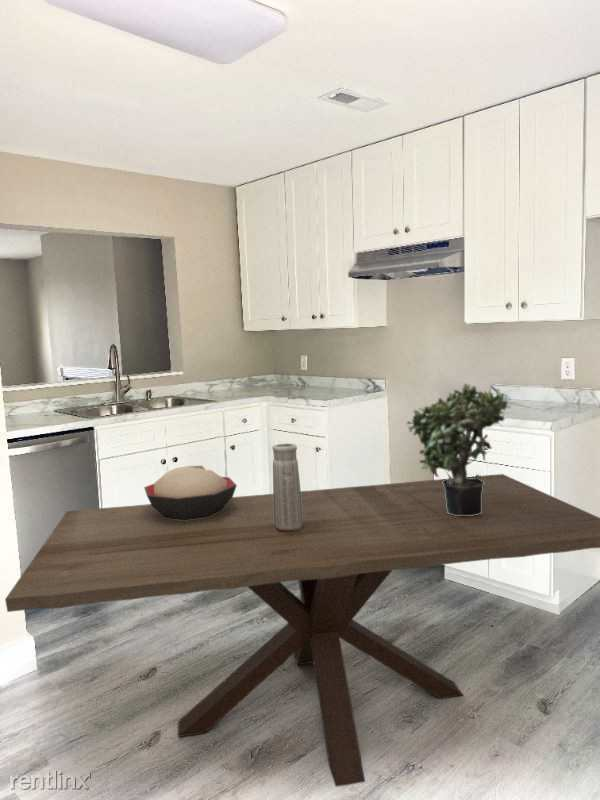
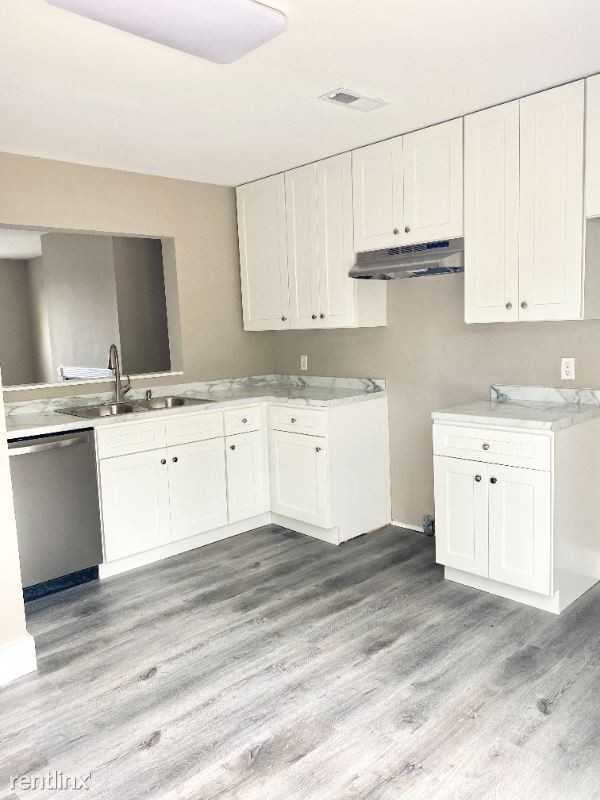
- potted plant [406,382,512,516]
- decorative bowl [143,465,238,520]
- vase [271,443,302,530]
- dining table [4,473,600,788]
